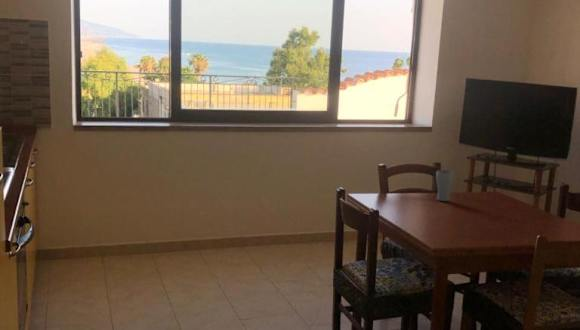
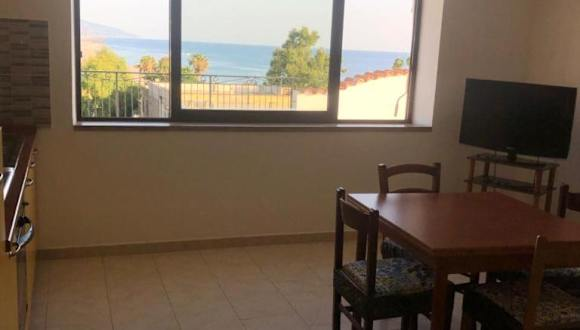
- drinking glass [435,169,455,202]
